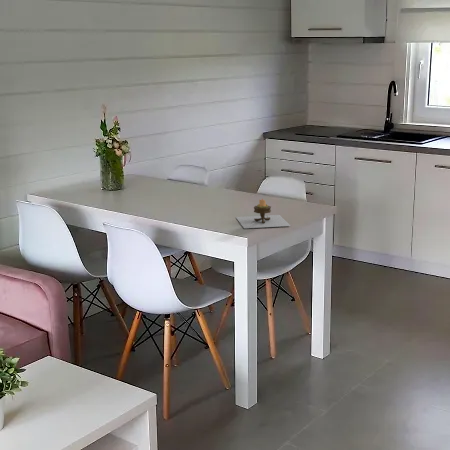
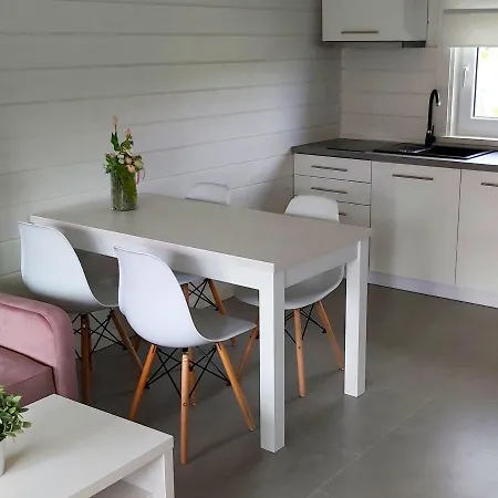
- candle [235,198,292,229]
